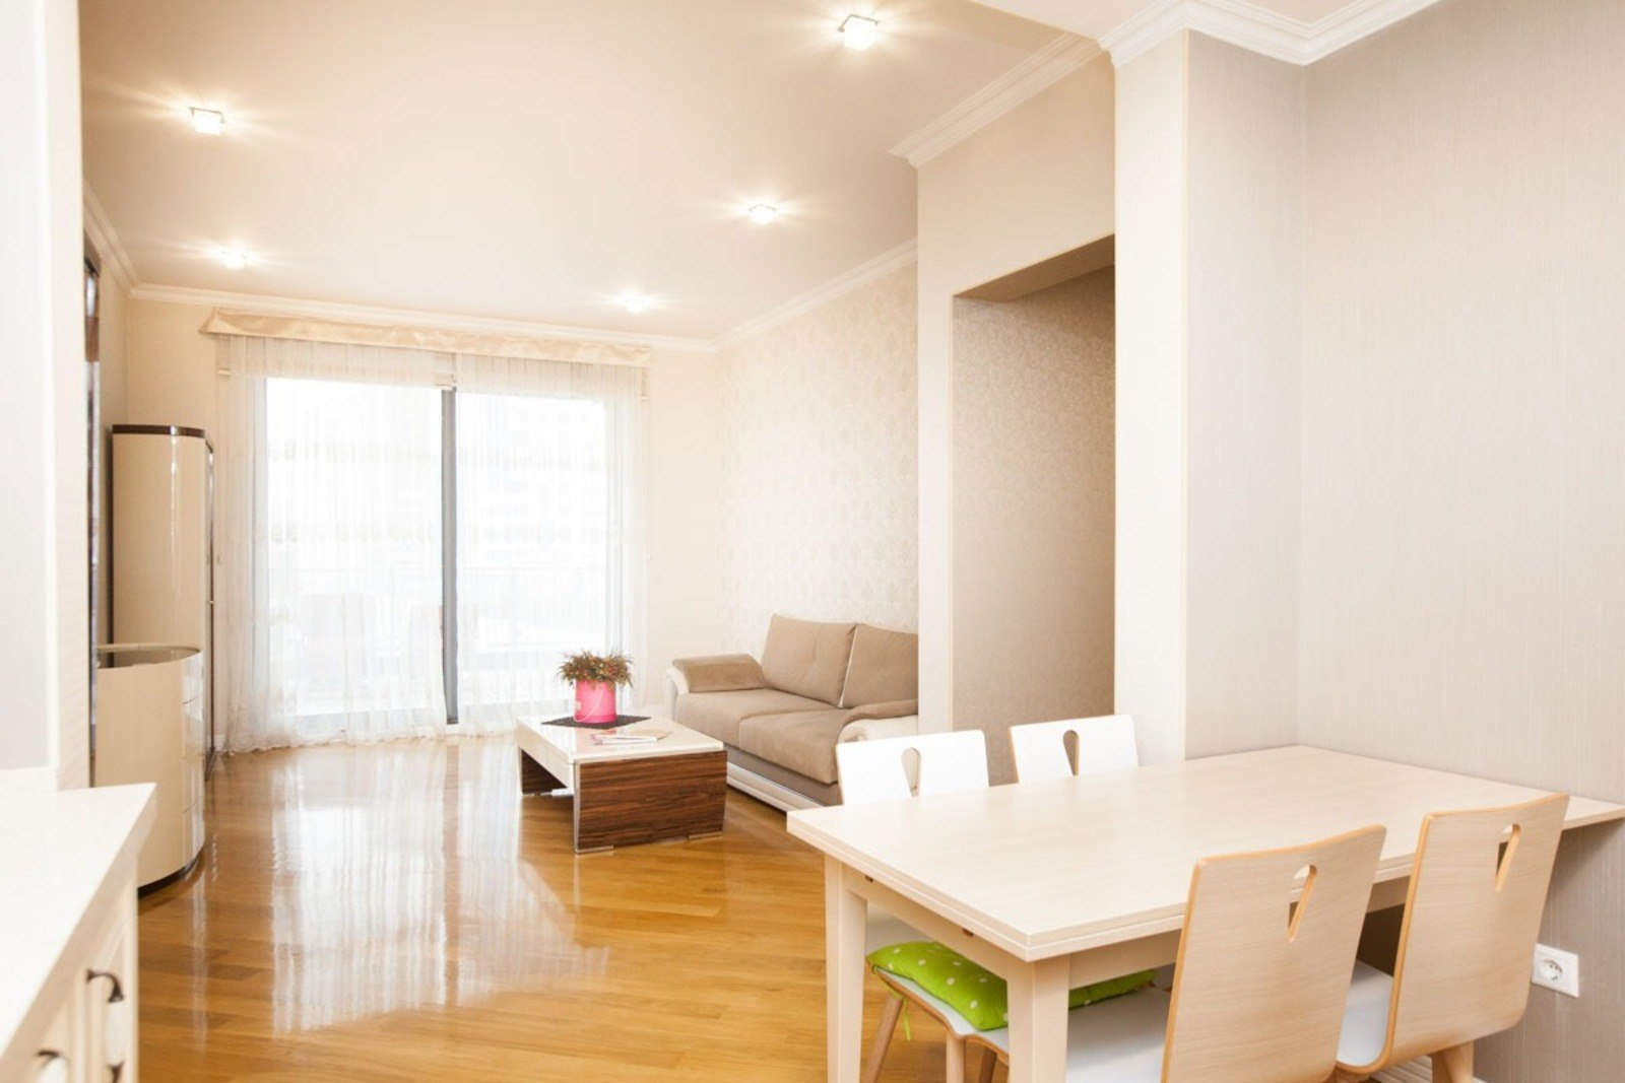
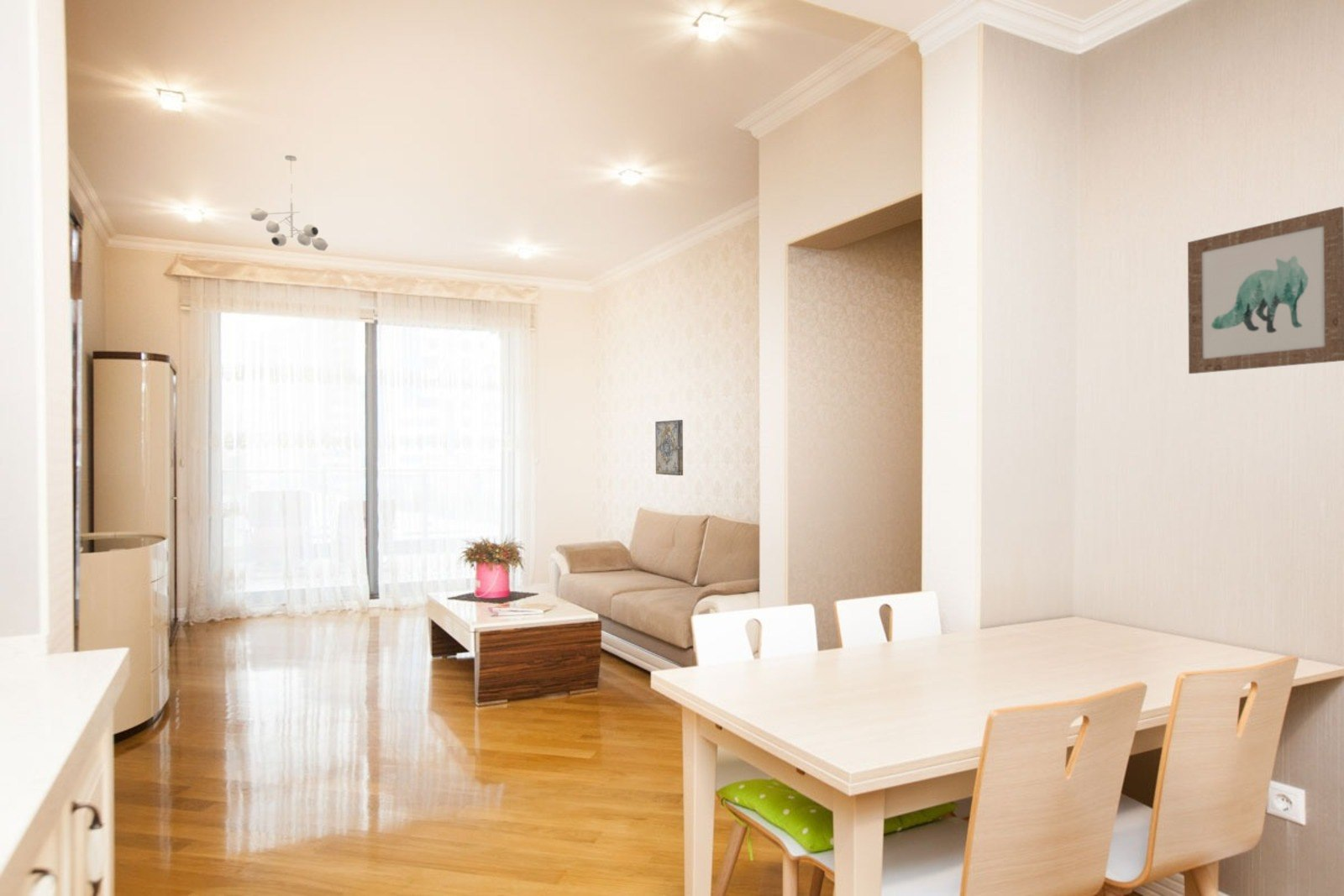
+ wall art [654,419,684,476]
+ wall art [1187,206,1344,375]
+ ceiling light fixture [249,155,329,252]
